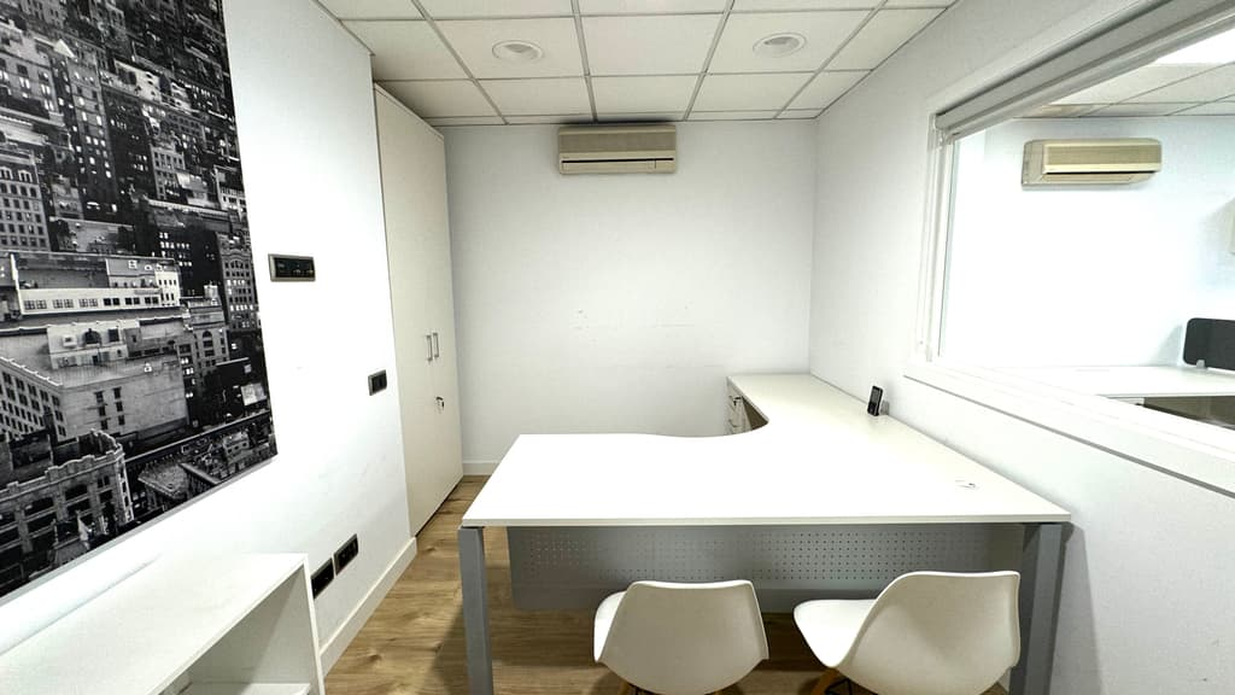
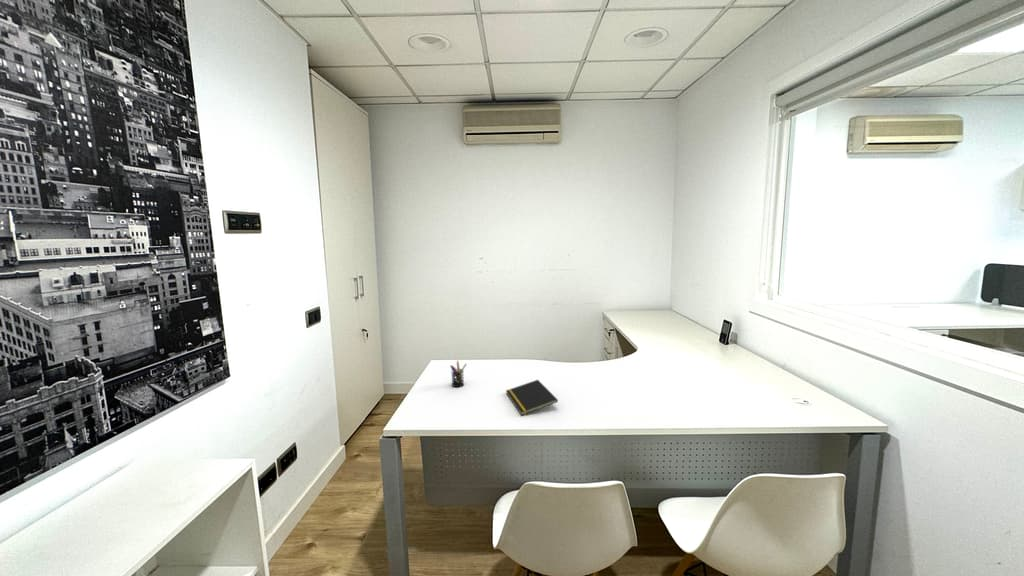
+ notepad [505,379,559,416]
+ pen holder [449,360,468,388]
